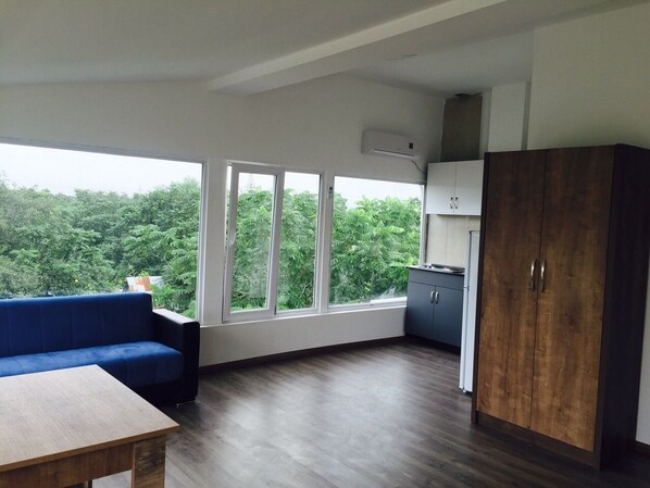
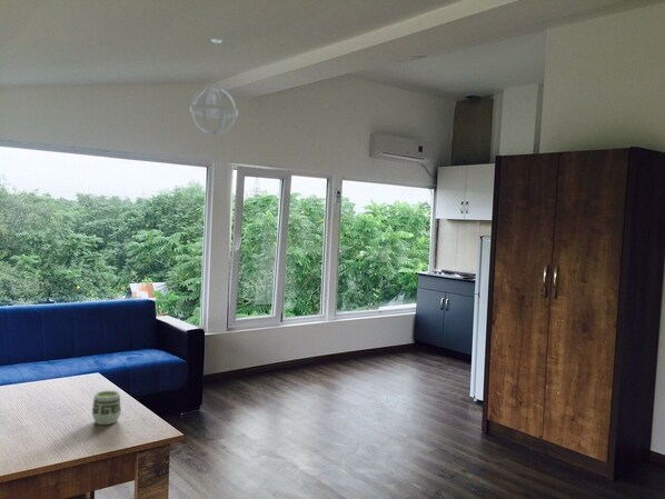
+ cup [91,390,122,426]
+ pendant light [189,36,239,137]
